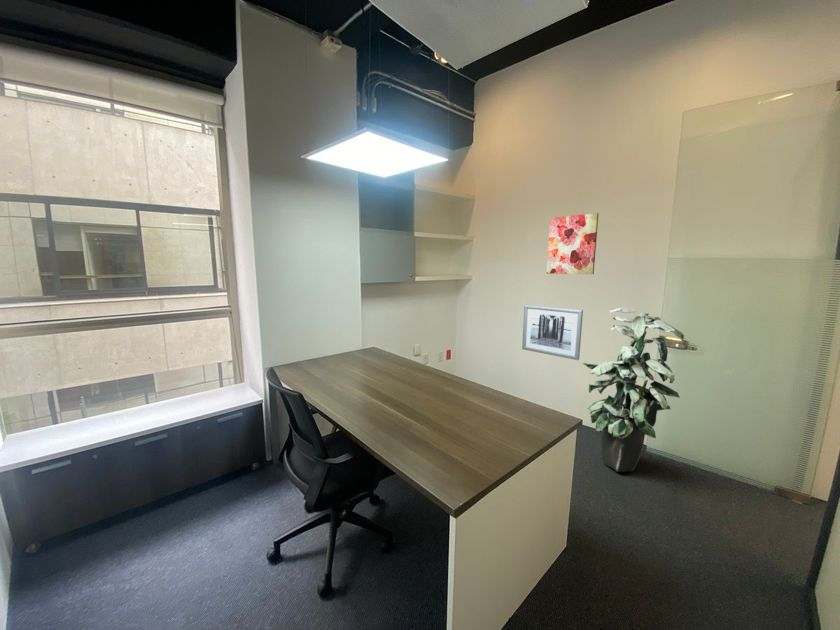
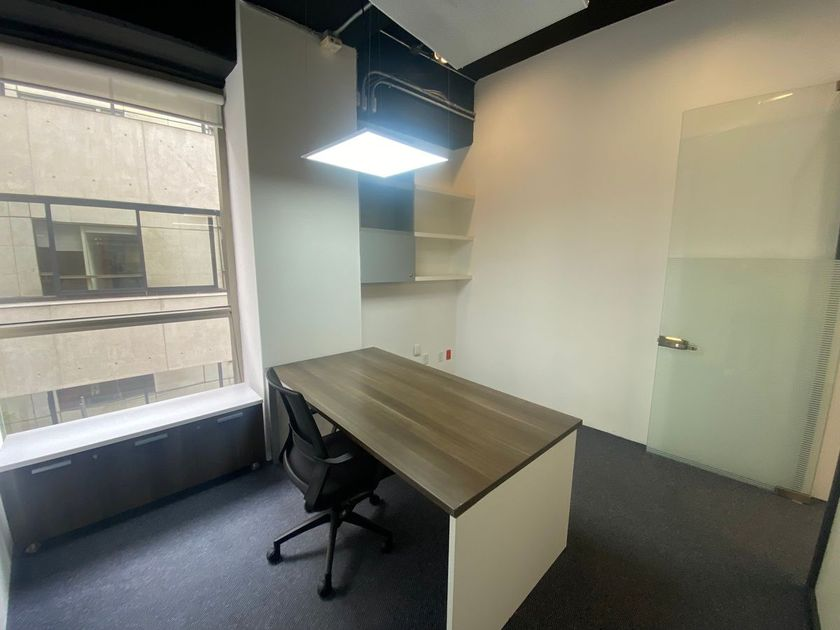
- wall art [546,212,600,275]
- wall art [521,304,584,361]
- indoor plant [582,307,685,473]
